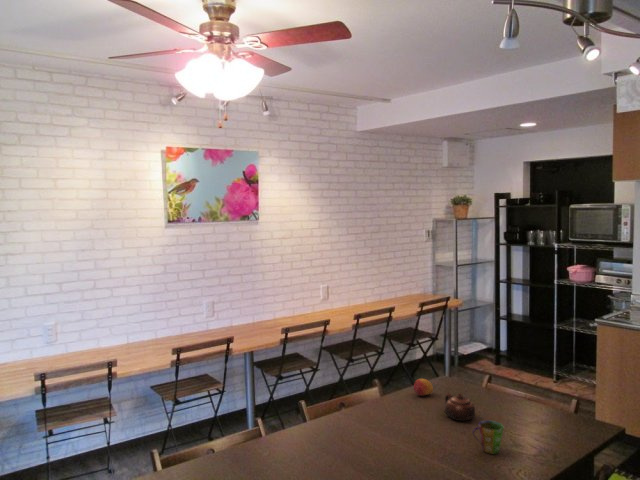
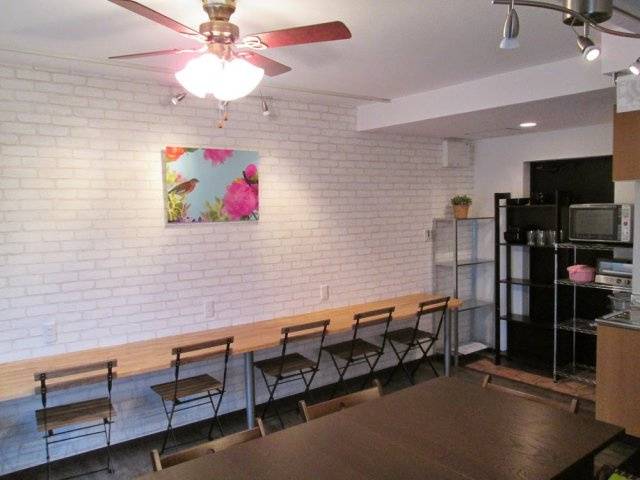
- teapot [444,391,476,422]
- fruit [413,378,434,396]
- cup [471,420,504,455]
